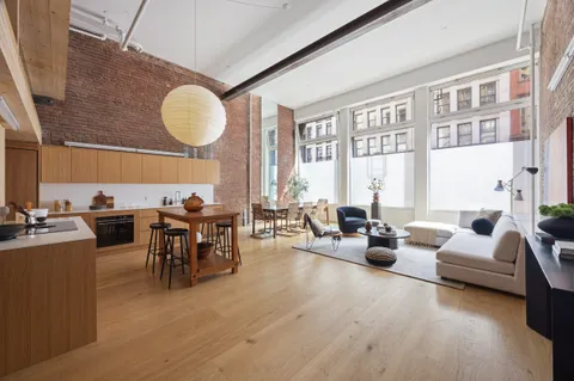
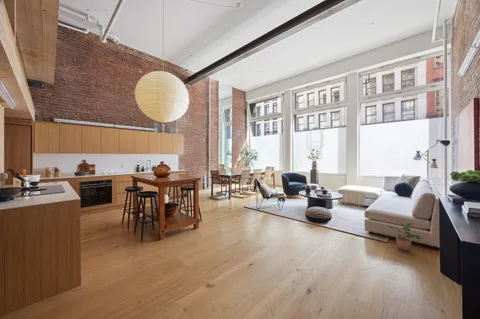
+ potted plant [388,220,422,252]
